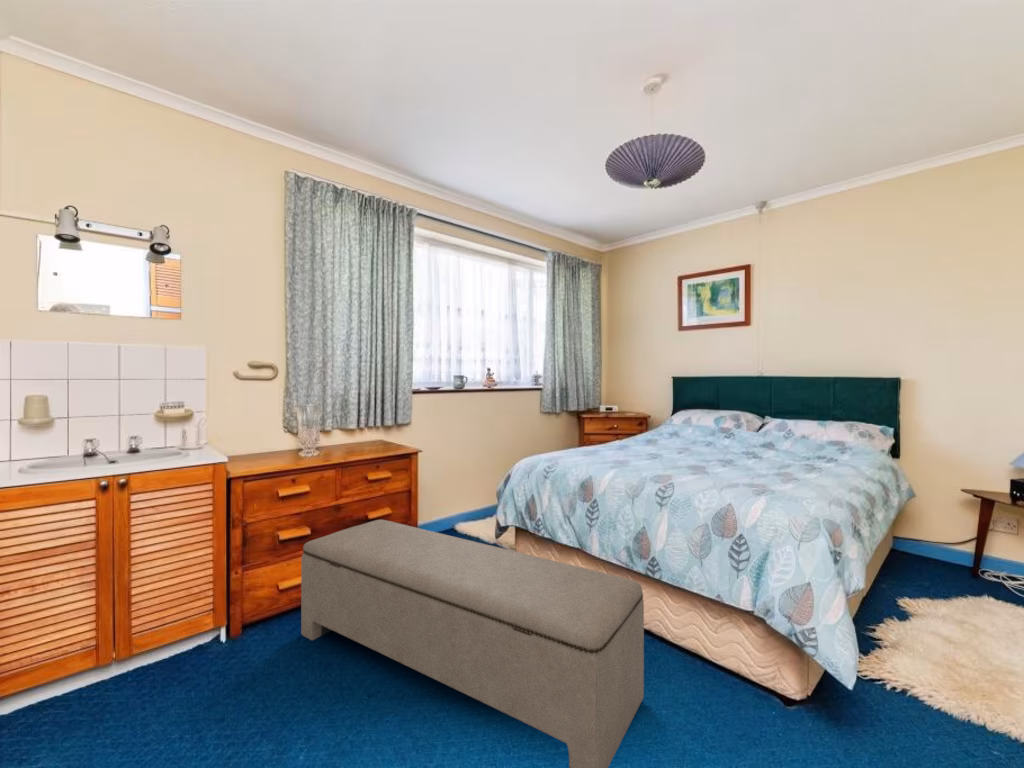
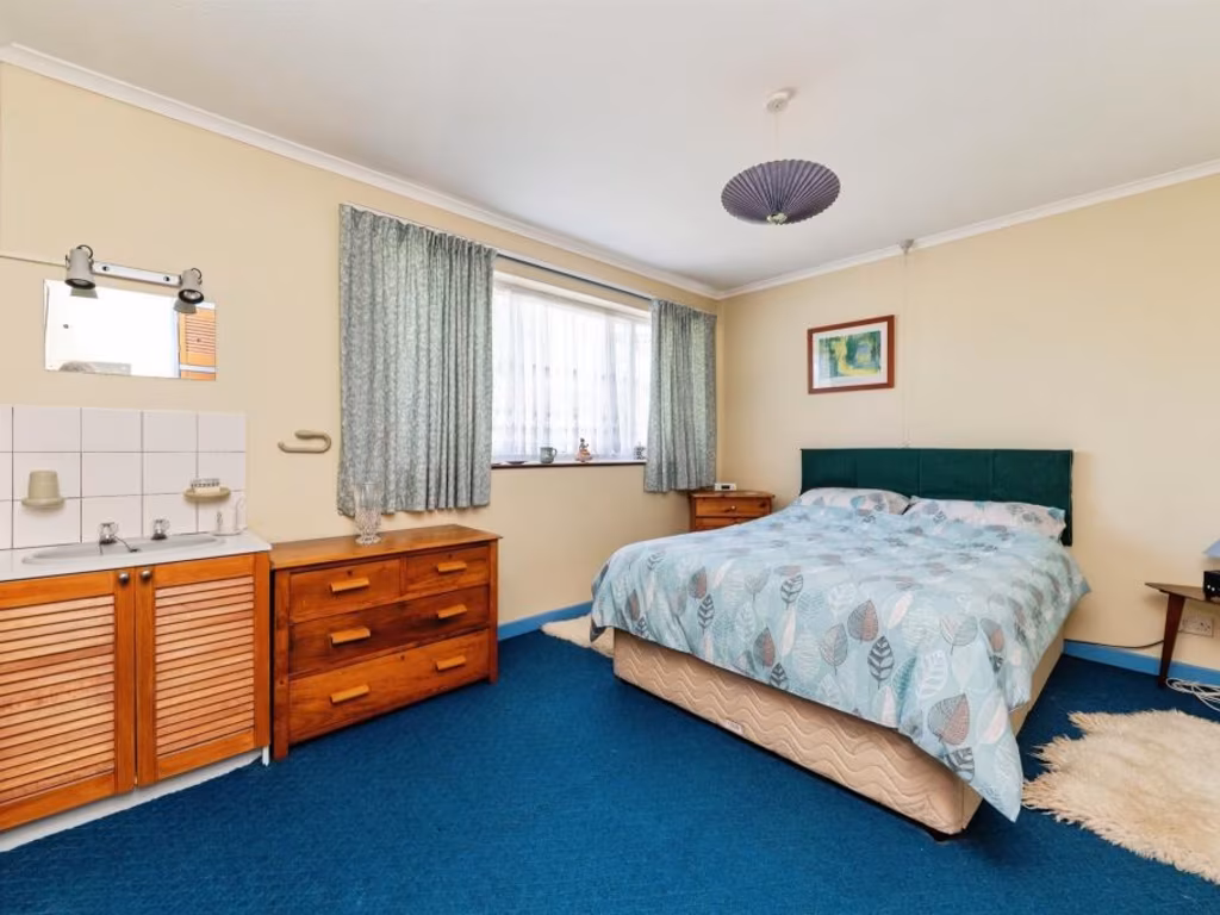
- bench [300,518,645,768]
